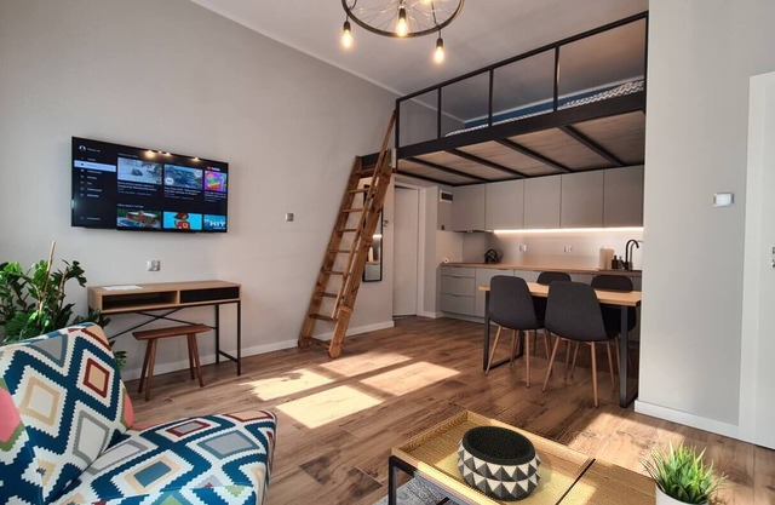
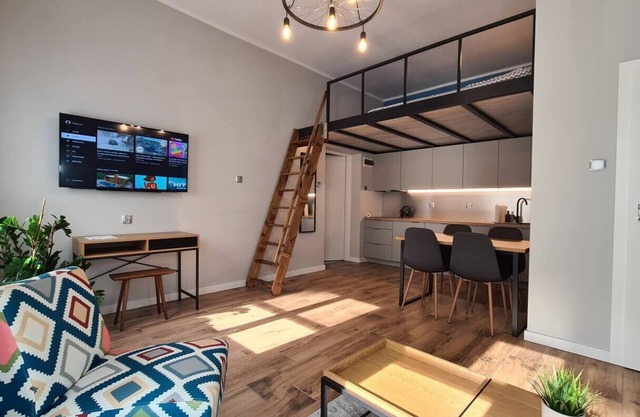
- decorative bowl [457,425,542,503]
